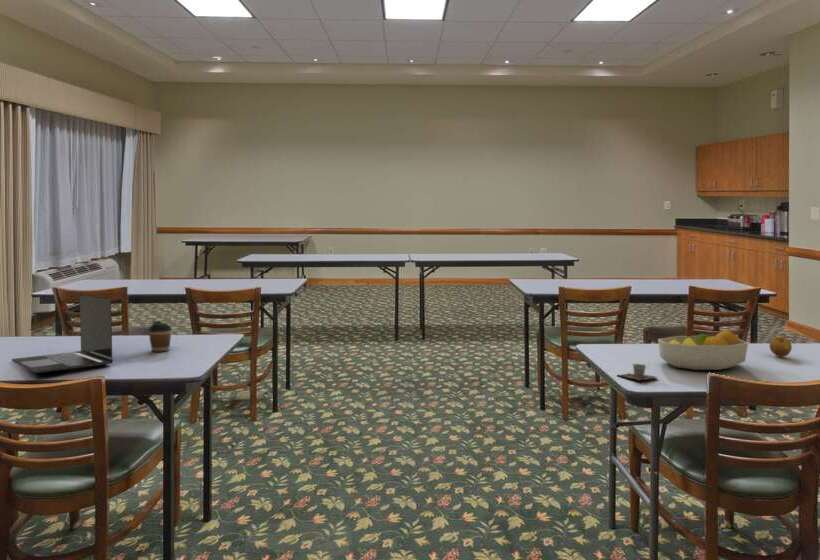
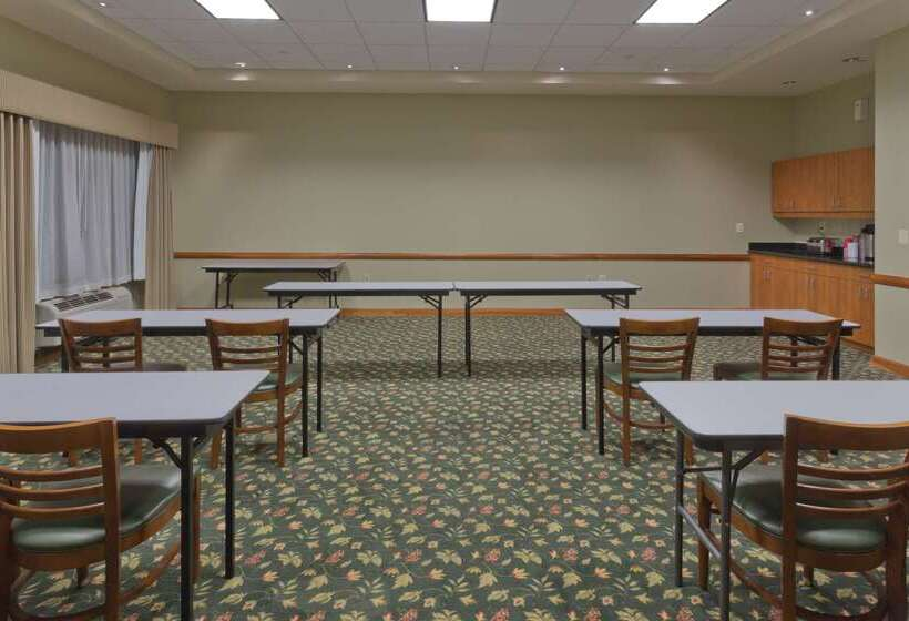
- laptop [11,294,113,374]
- coffee cup [147,320,173,352]
- fruit bowl [657,328,749,371]
- cup [616,363,658,382]
- apple [769,336,793,358]
